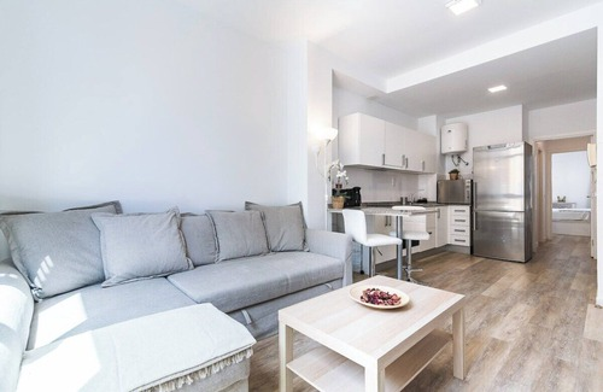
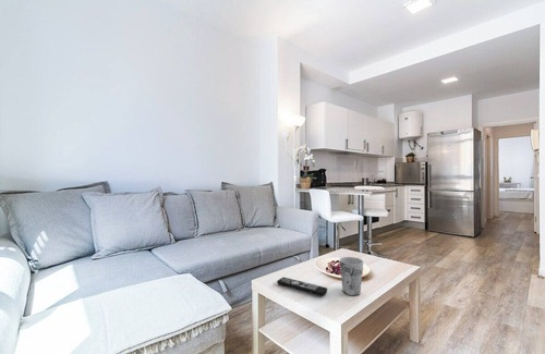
+ cup [338,256,364,296]
+ remote control [276,277,328,297]
